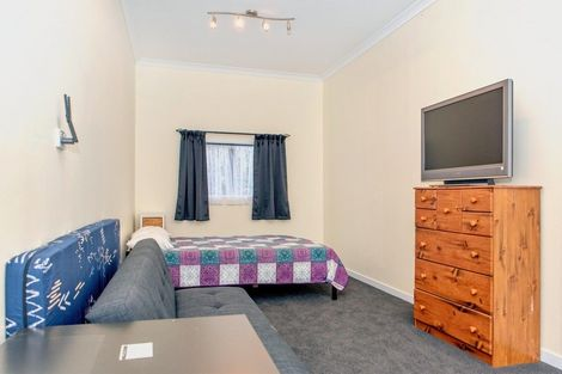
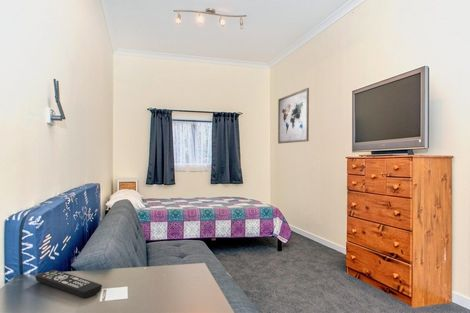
+ remote control [34,269,103,299]
+ wall art [277,87,310,145]
